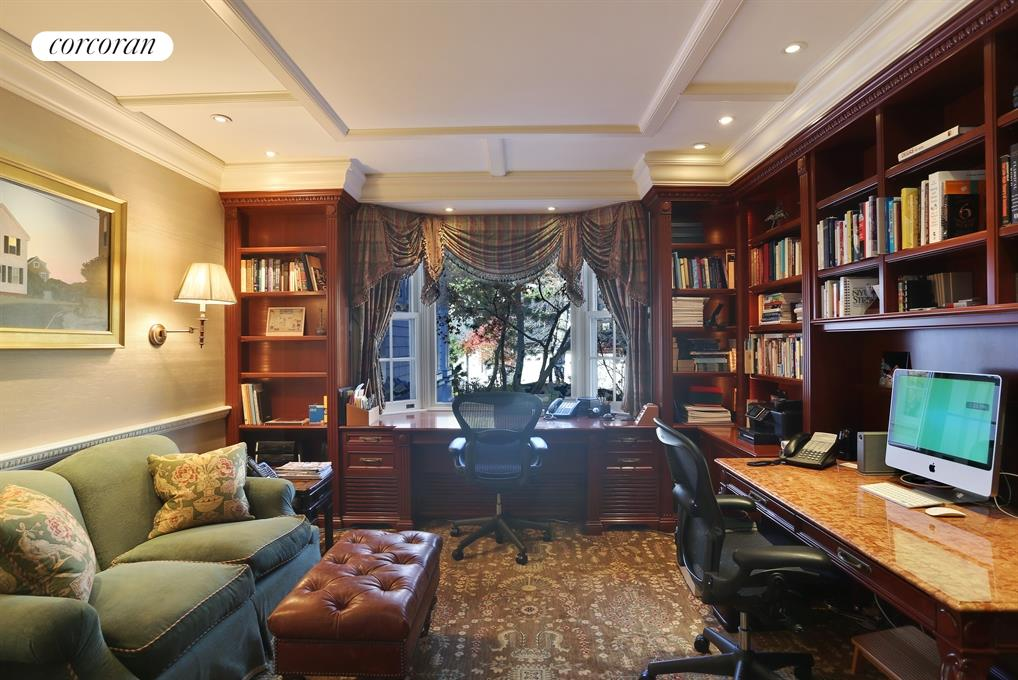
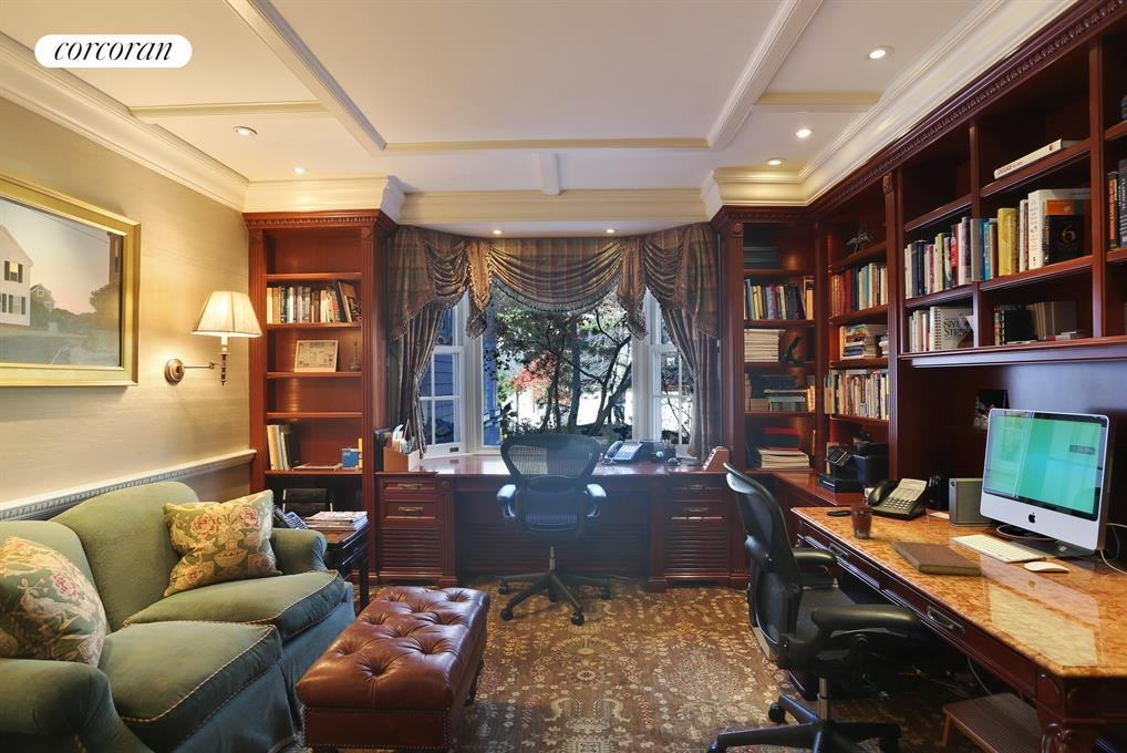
+ notebook [890,540,981,577]
+ coffee cup [848,503,875,539]
